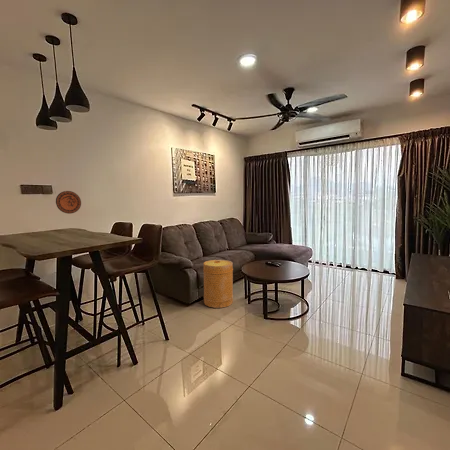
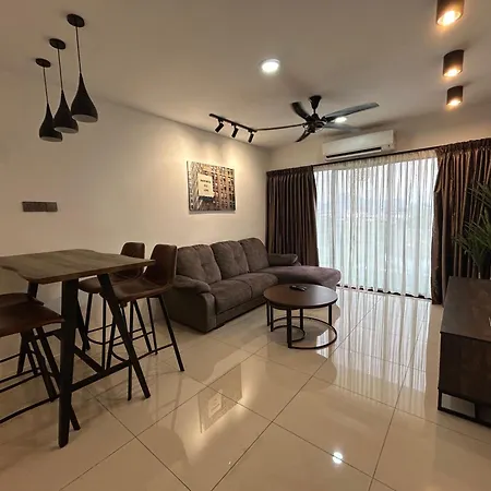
- basket [202,259,234,309]
- decorative plate [55,190,82,215]
